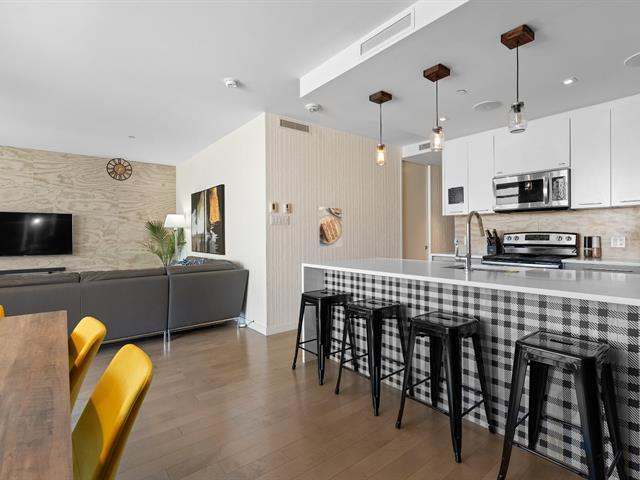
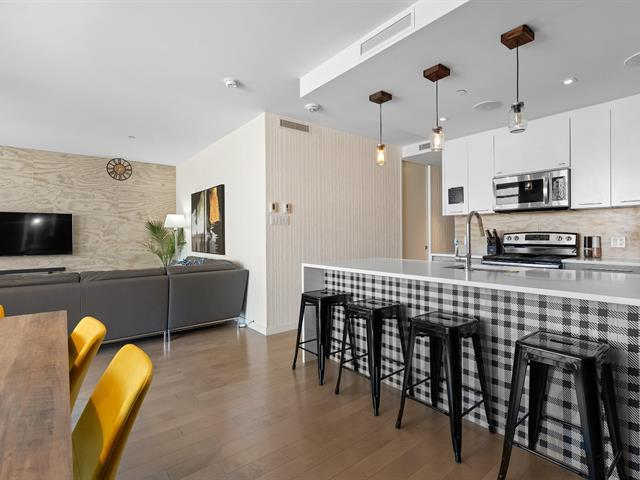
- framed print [317,206,343,248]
